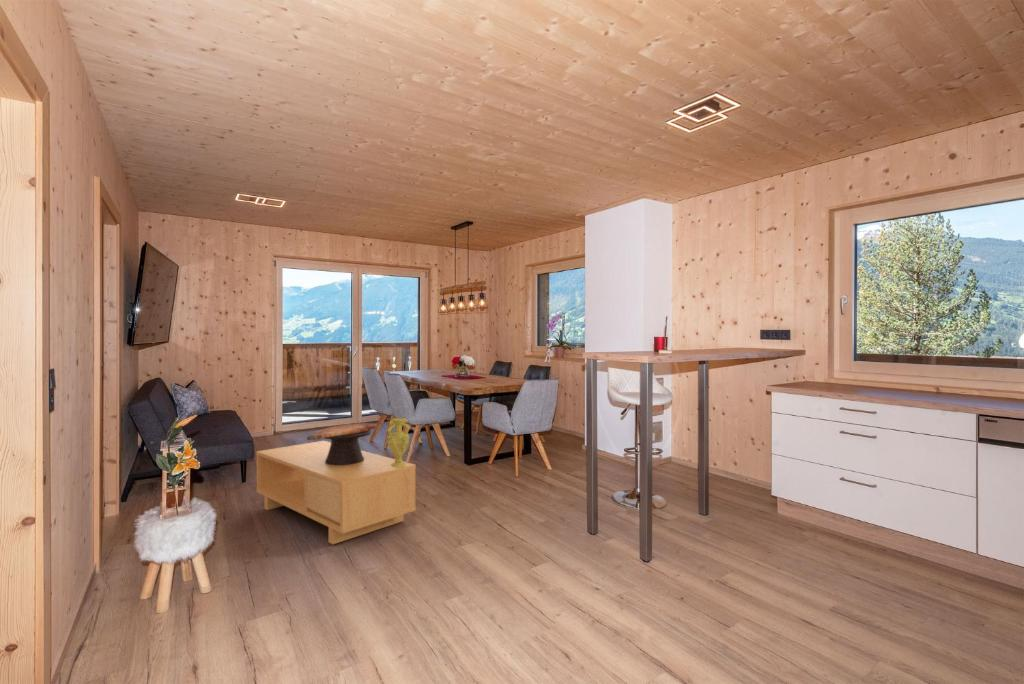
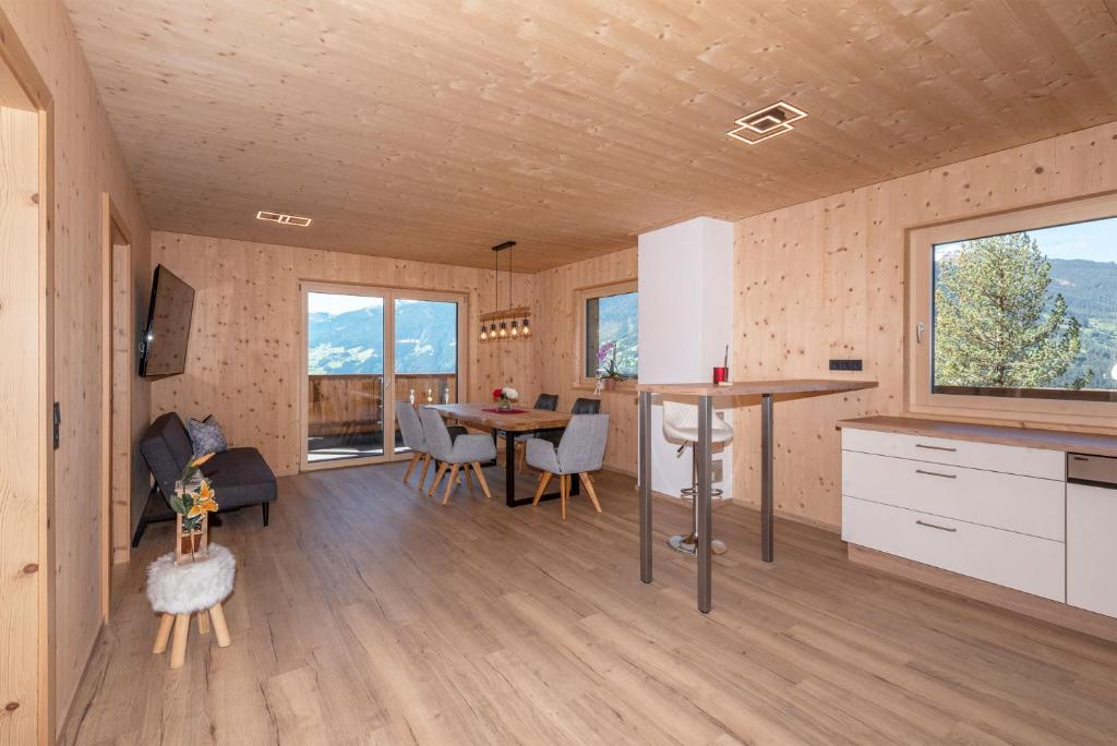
- coffee table [255,440,417,545]
- vase [386,417,411,467]
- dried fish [306,422,377,465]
